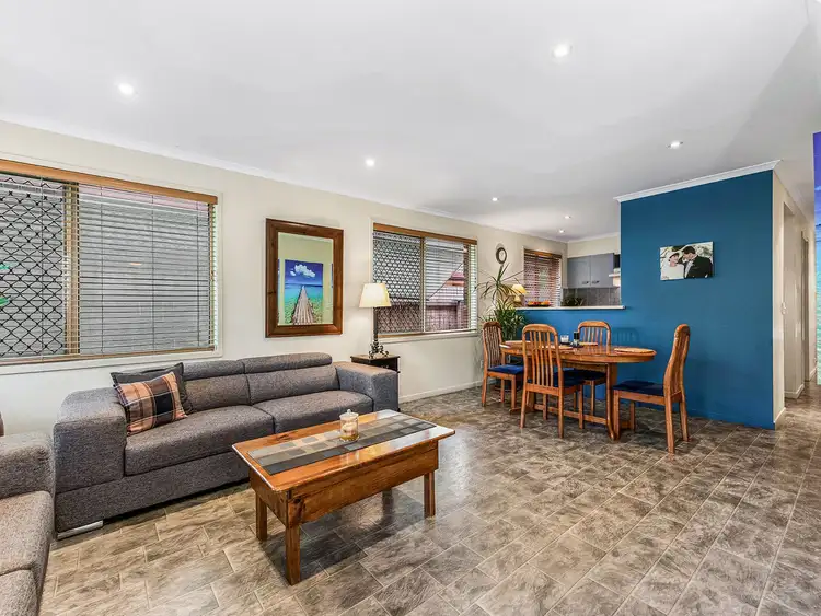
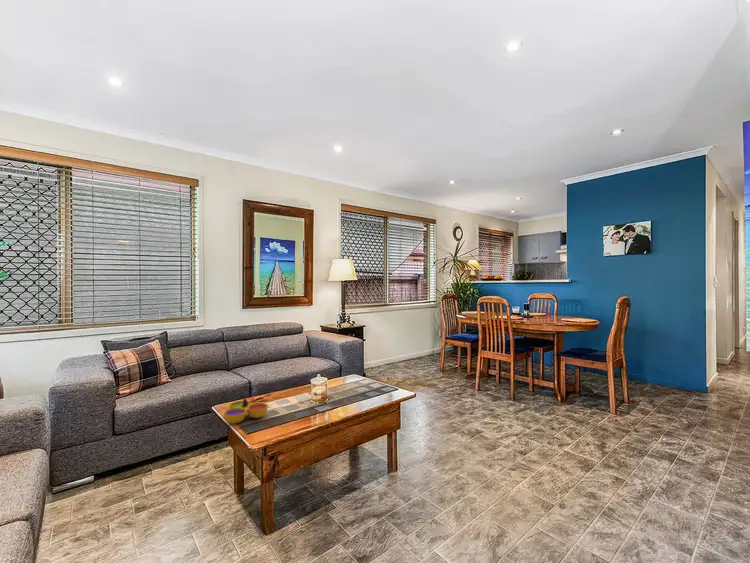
+ decorative bowl [223,398,269,425]
